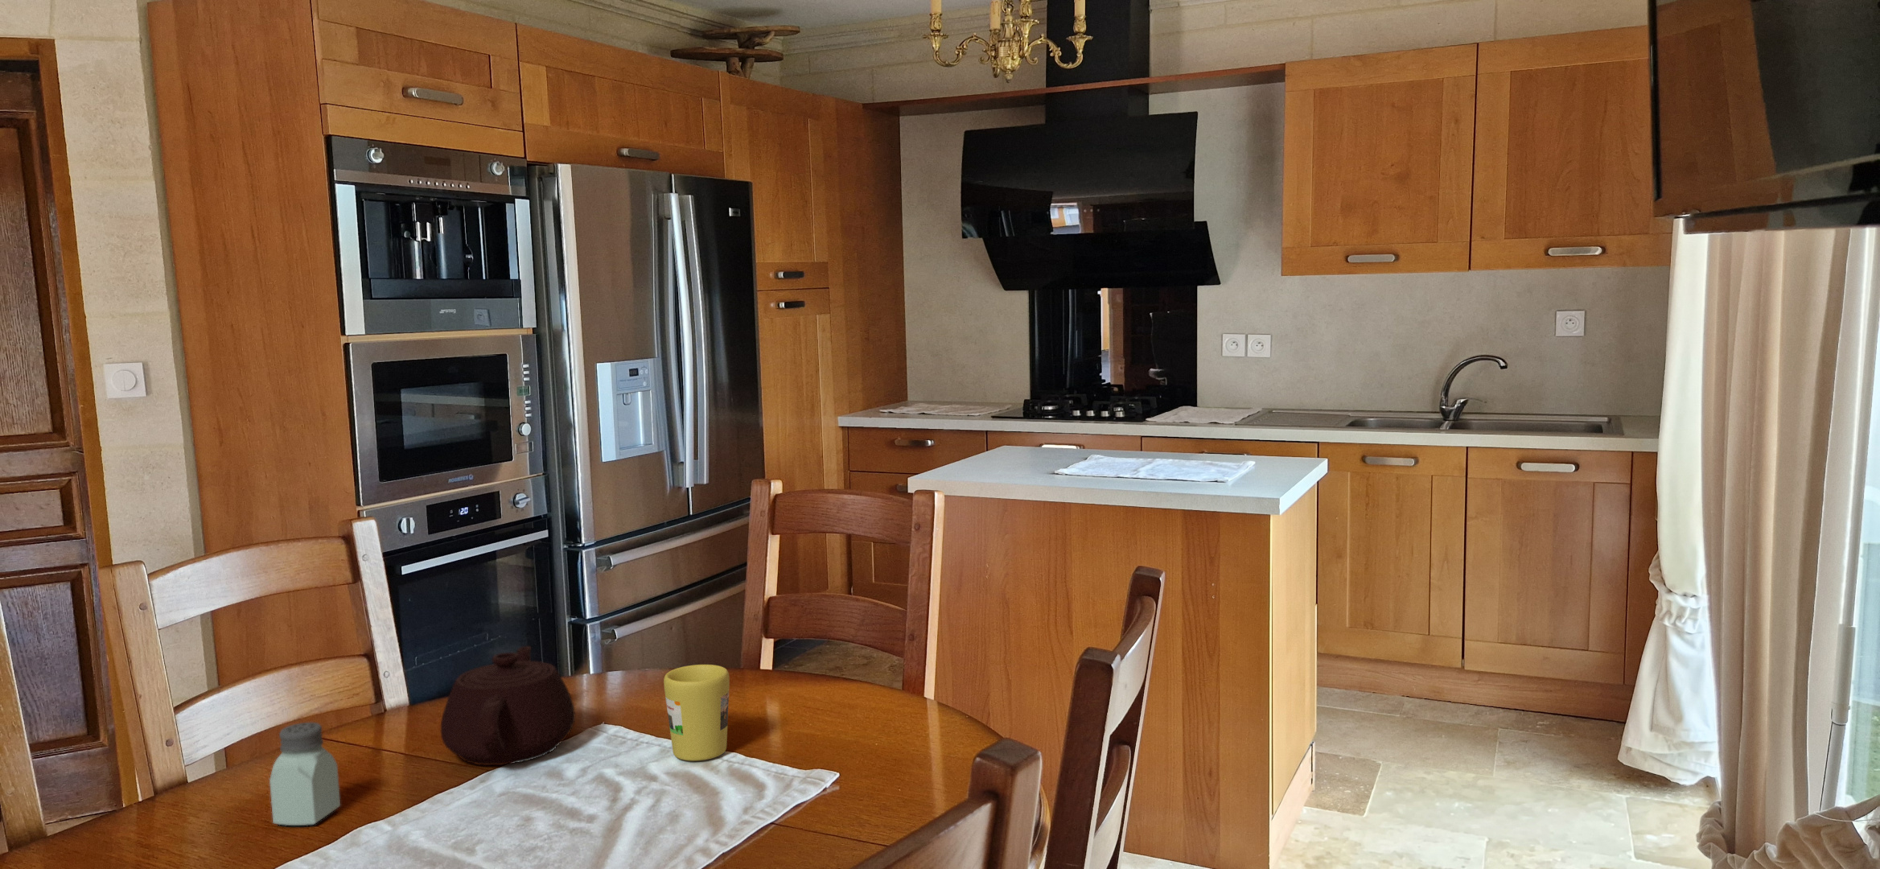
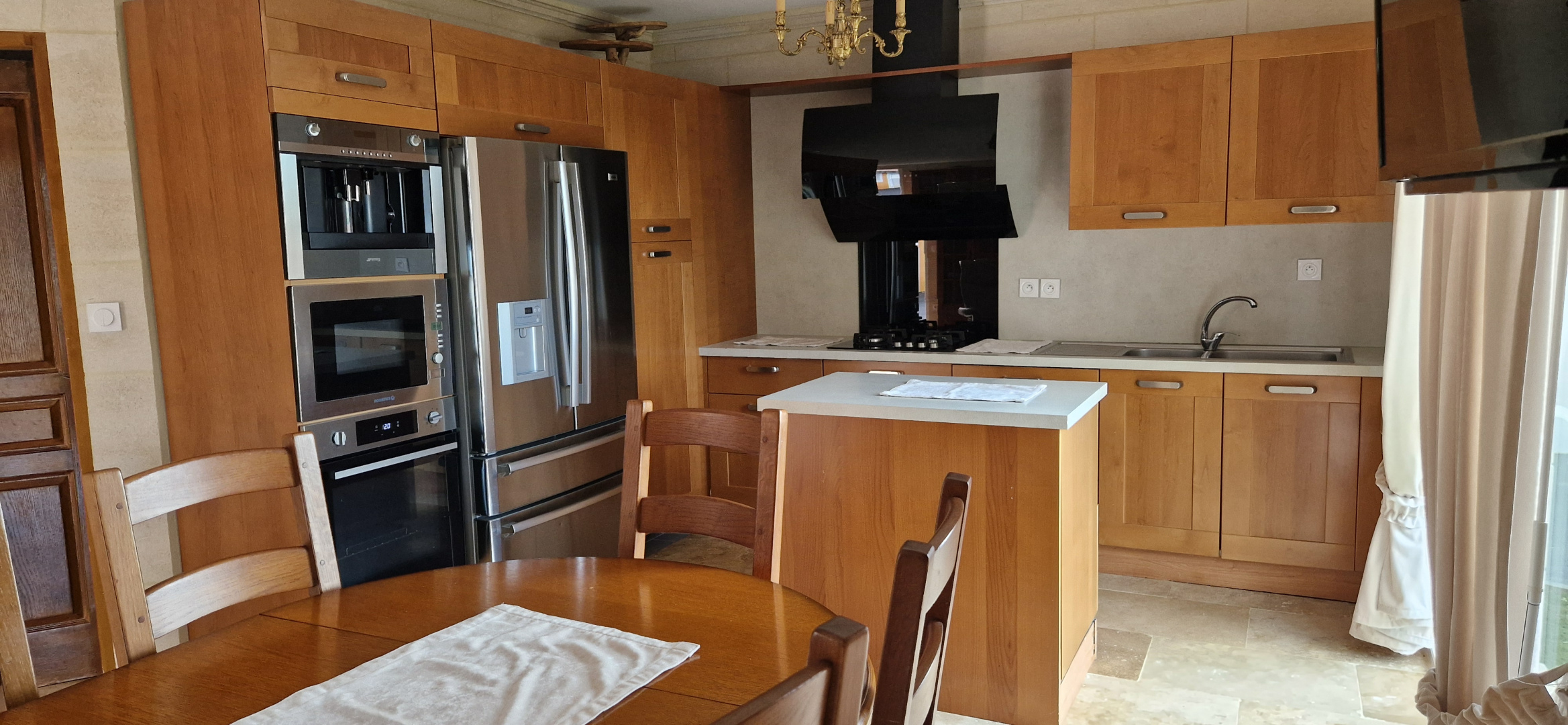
- saltshaker [269,722,341,826]
- mug [663,664,730,761]
- teapot [440,645,576,766]
